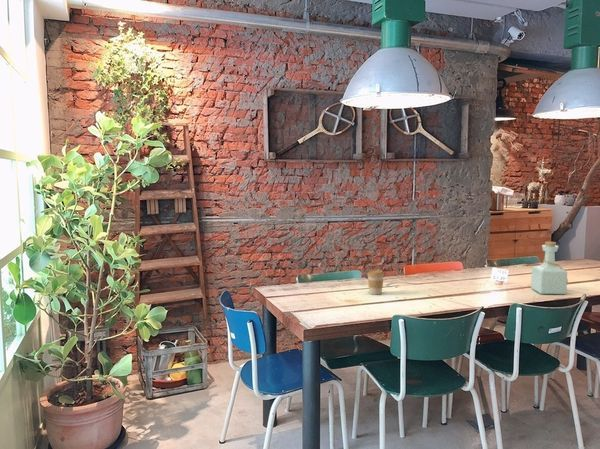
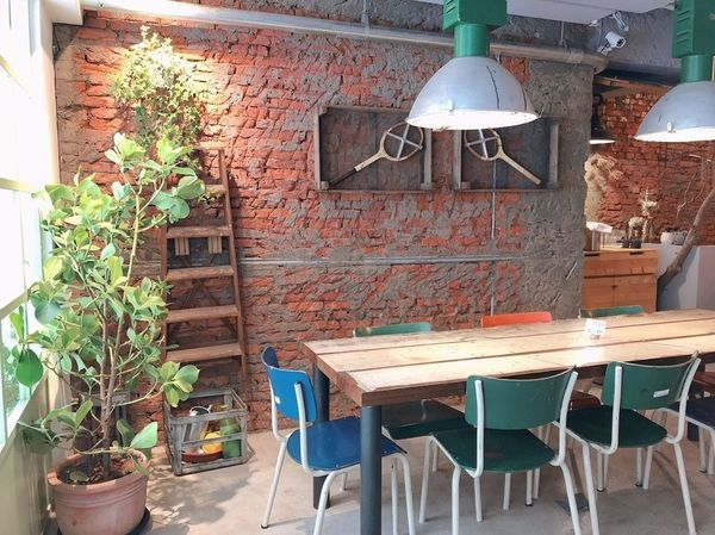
- bottle [530,241,569,295]
- coffee cup [366,268,385,296]
